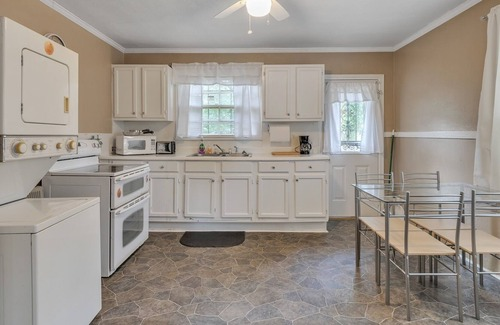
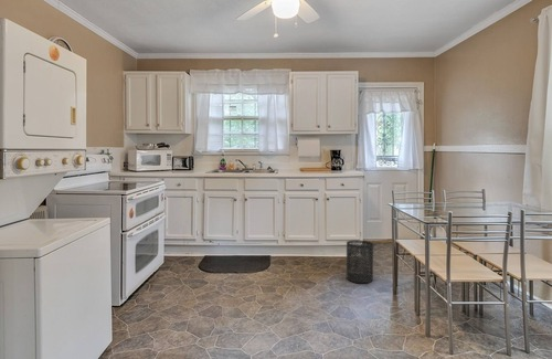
+ trash can [346,240,374,284]
